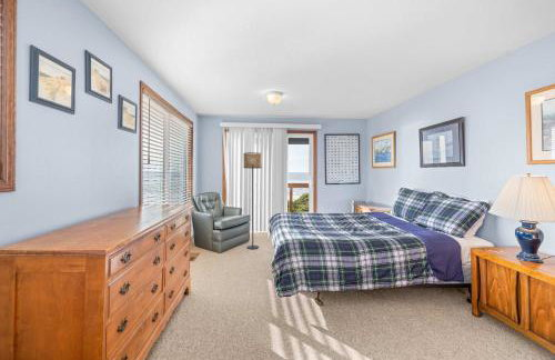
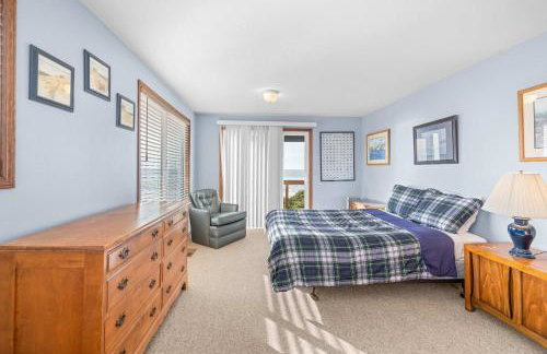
- floor lamp [242,151,263,250]
